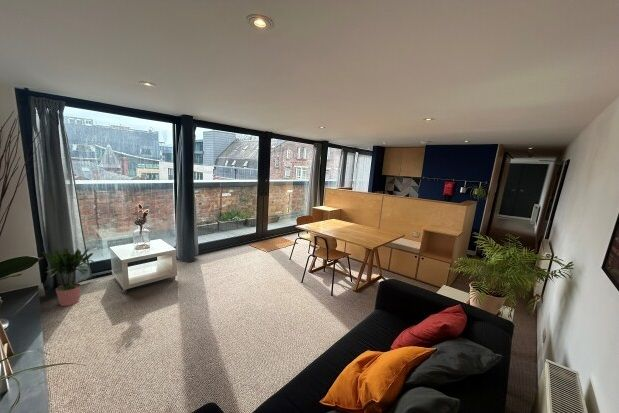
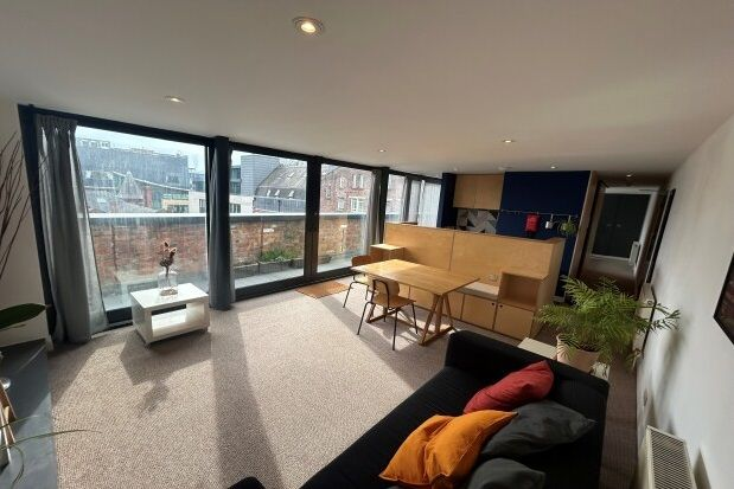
- potted plant [41,246,95,307]
